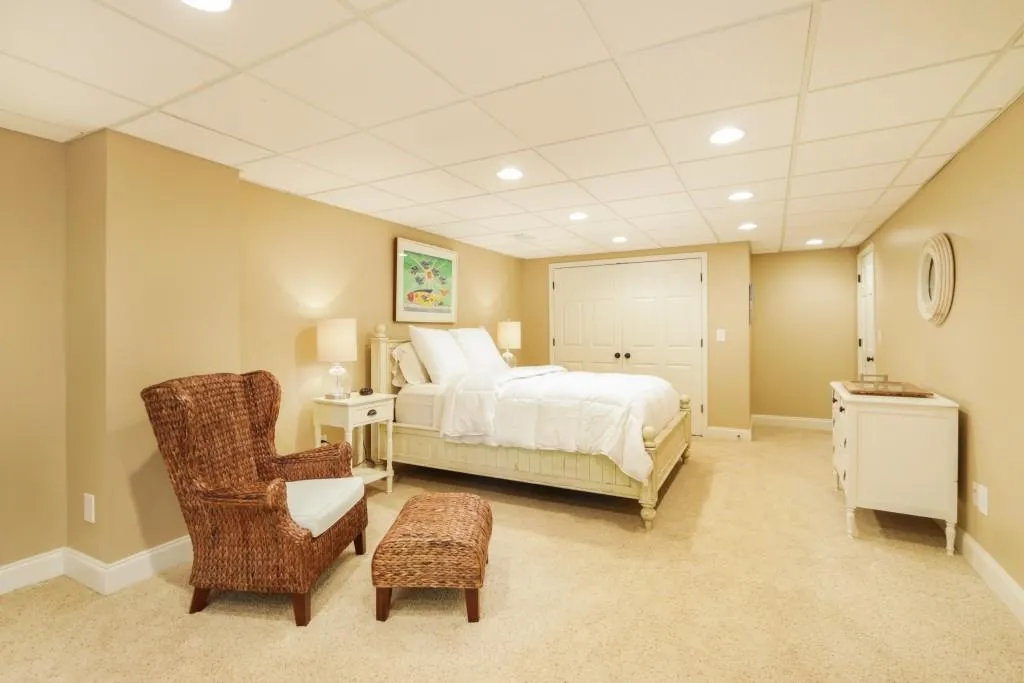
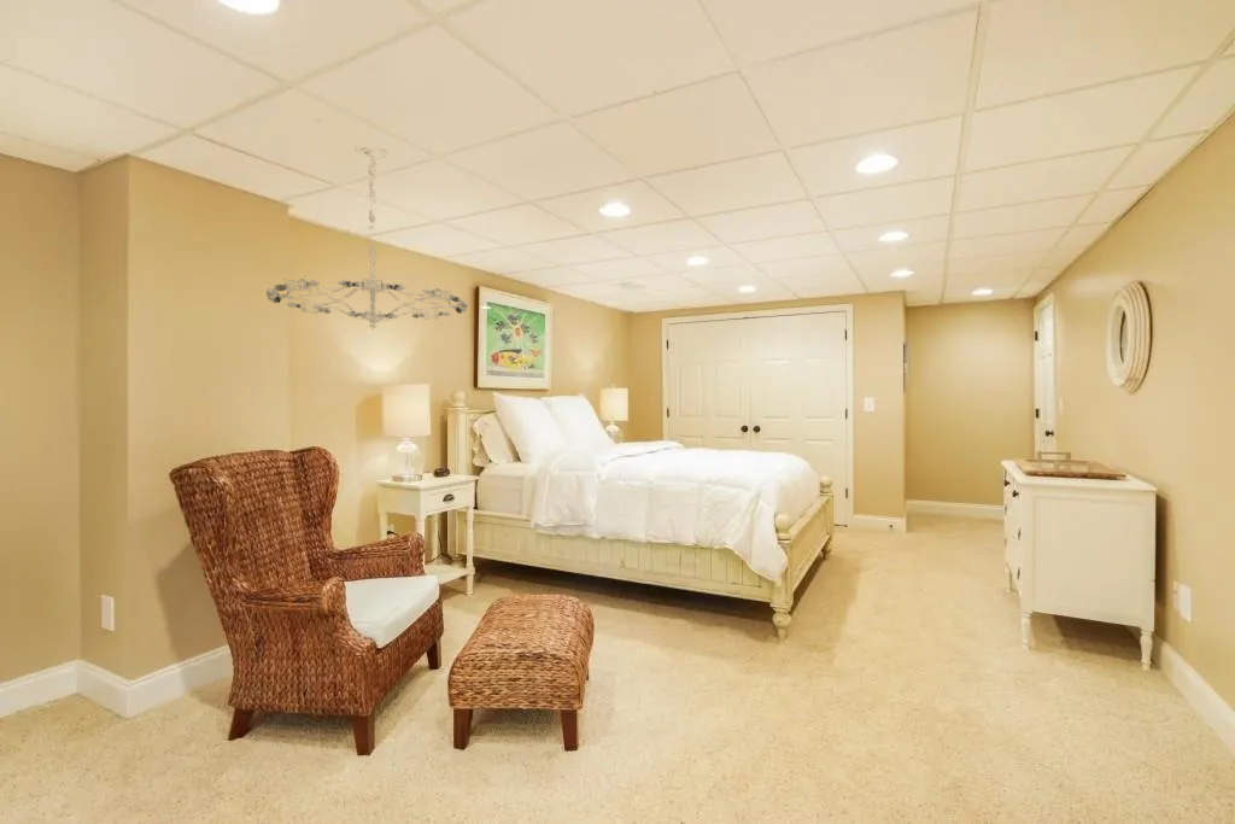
+ chandelier [265,144,468,331]
